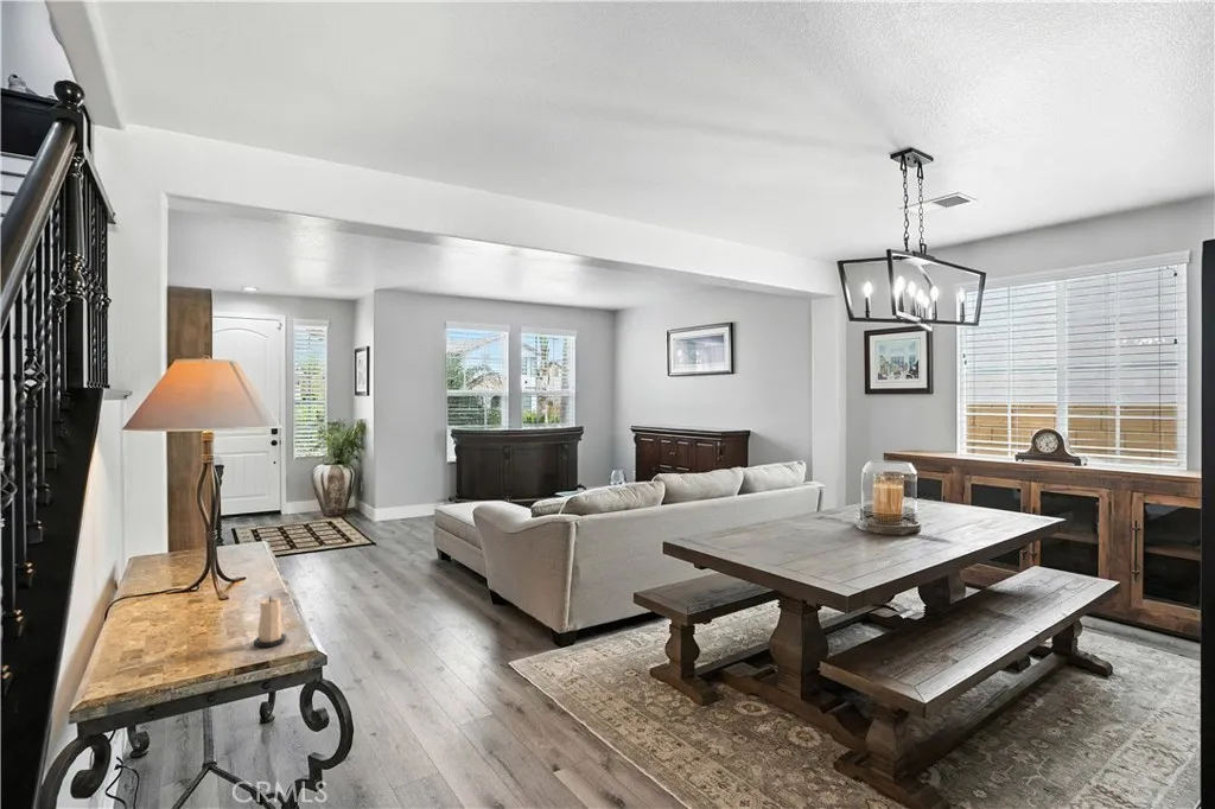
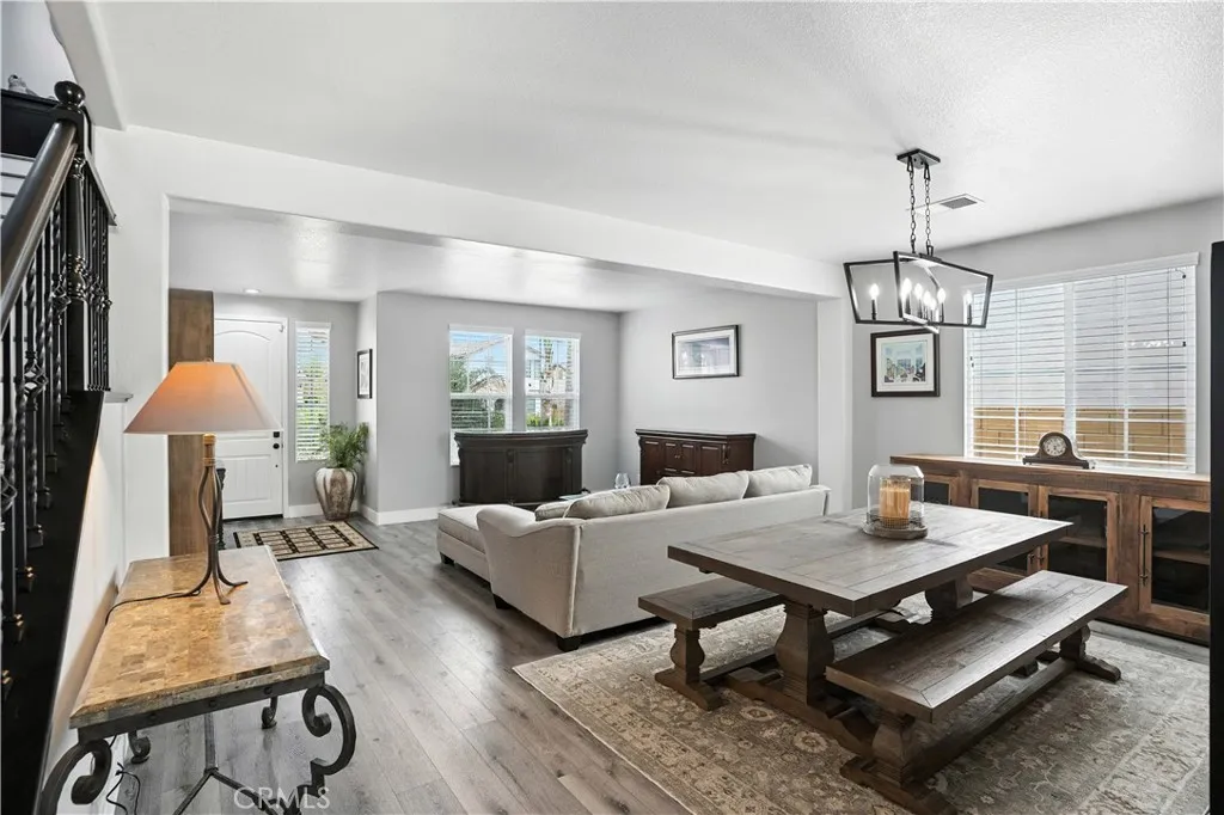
- candle [253,595,287,649]
